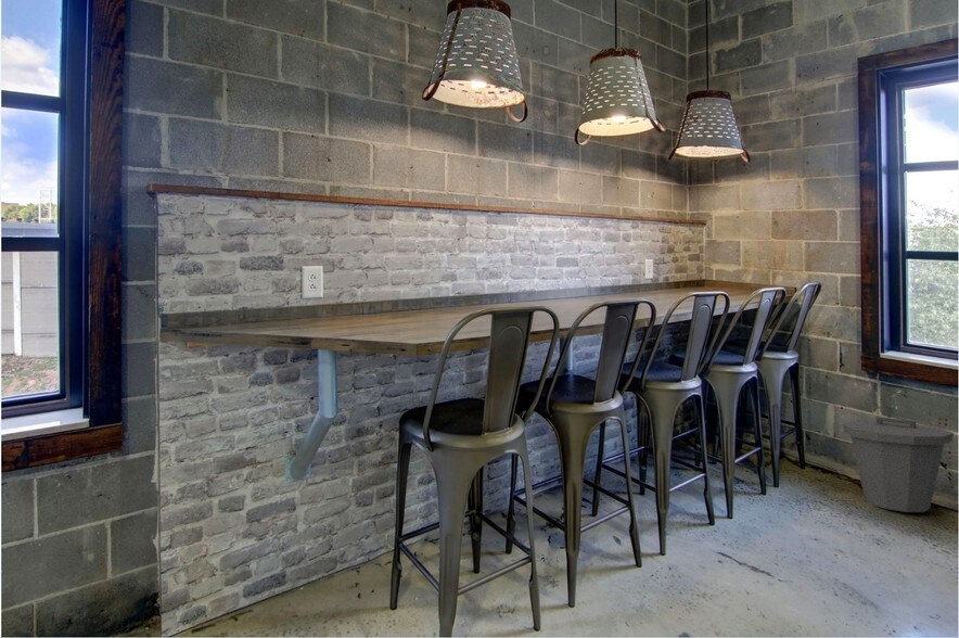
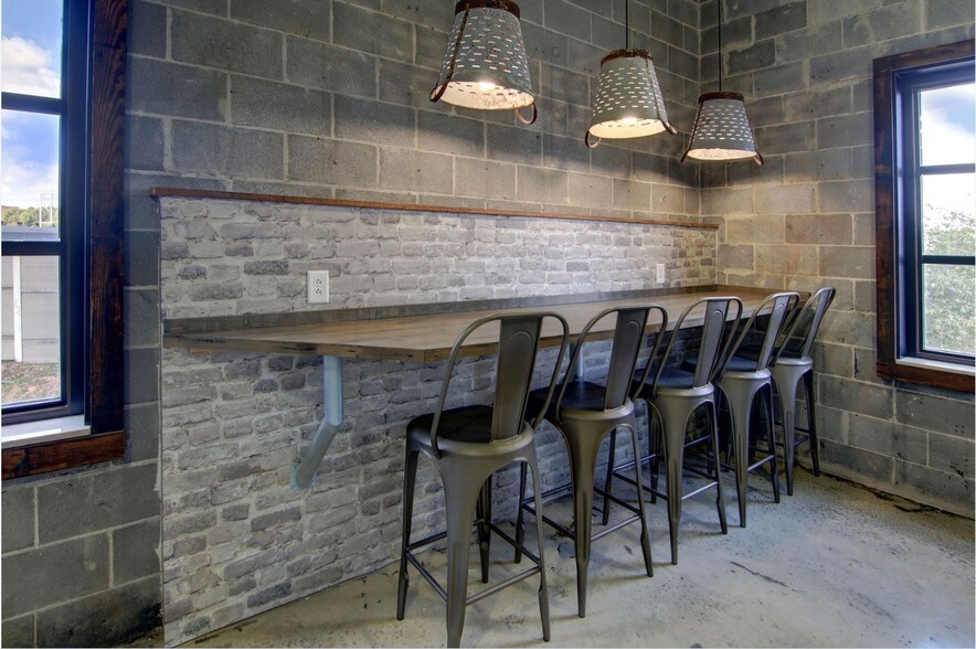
- trash can [842,416,955,513]
